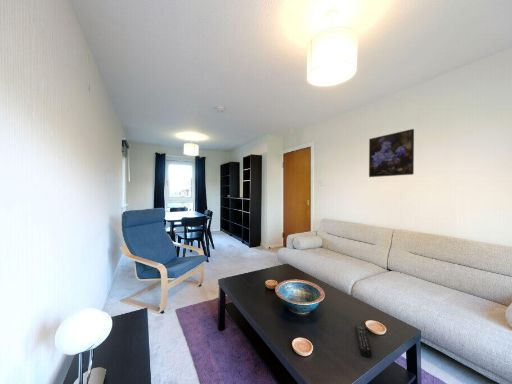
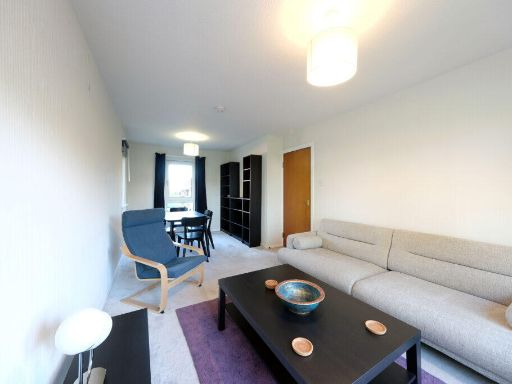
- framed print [368,128,415,178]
- remote control [354,325,372,358]
